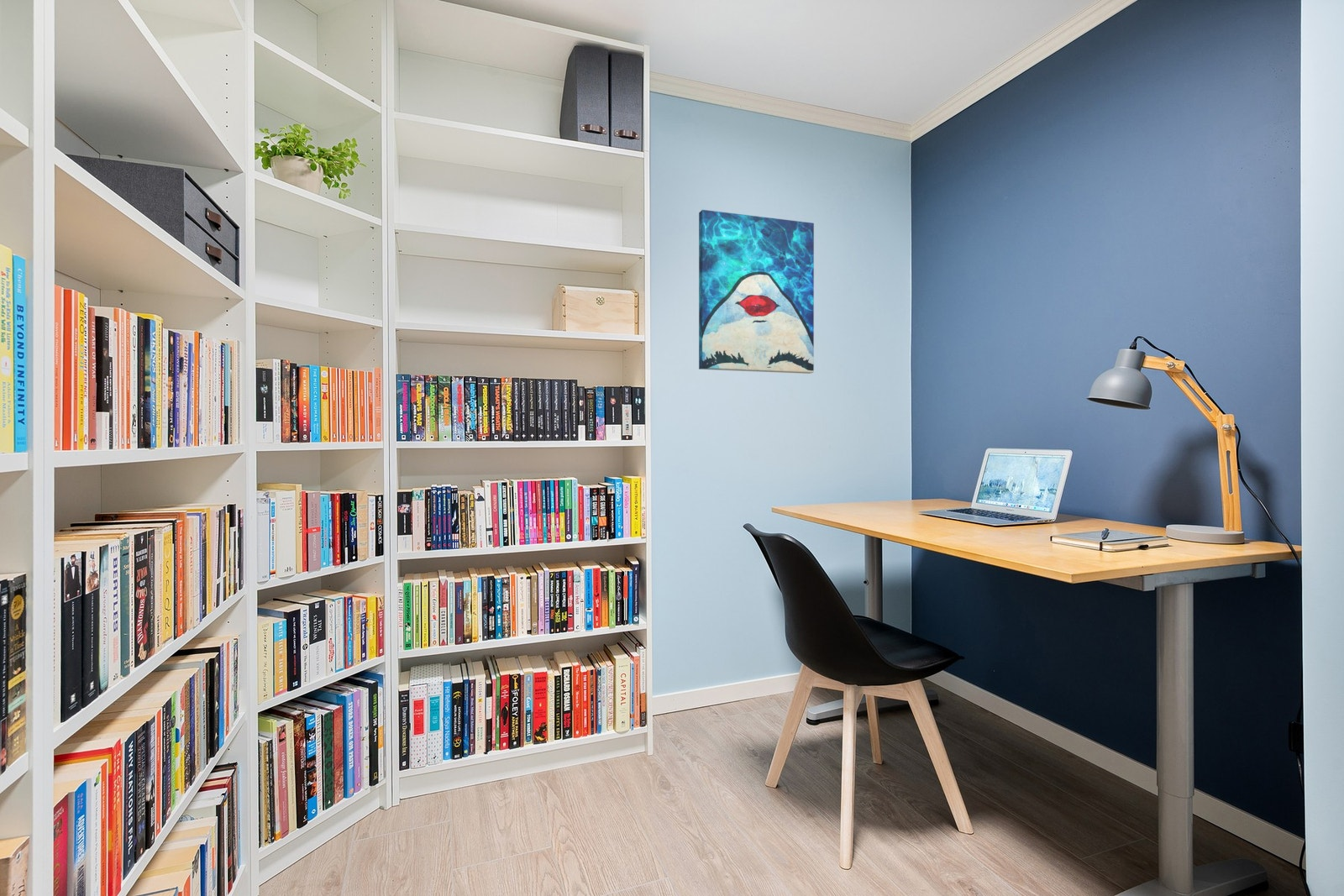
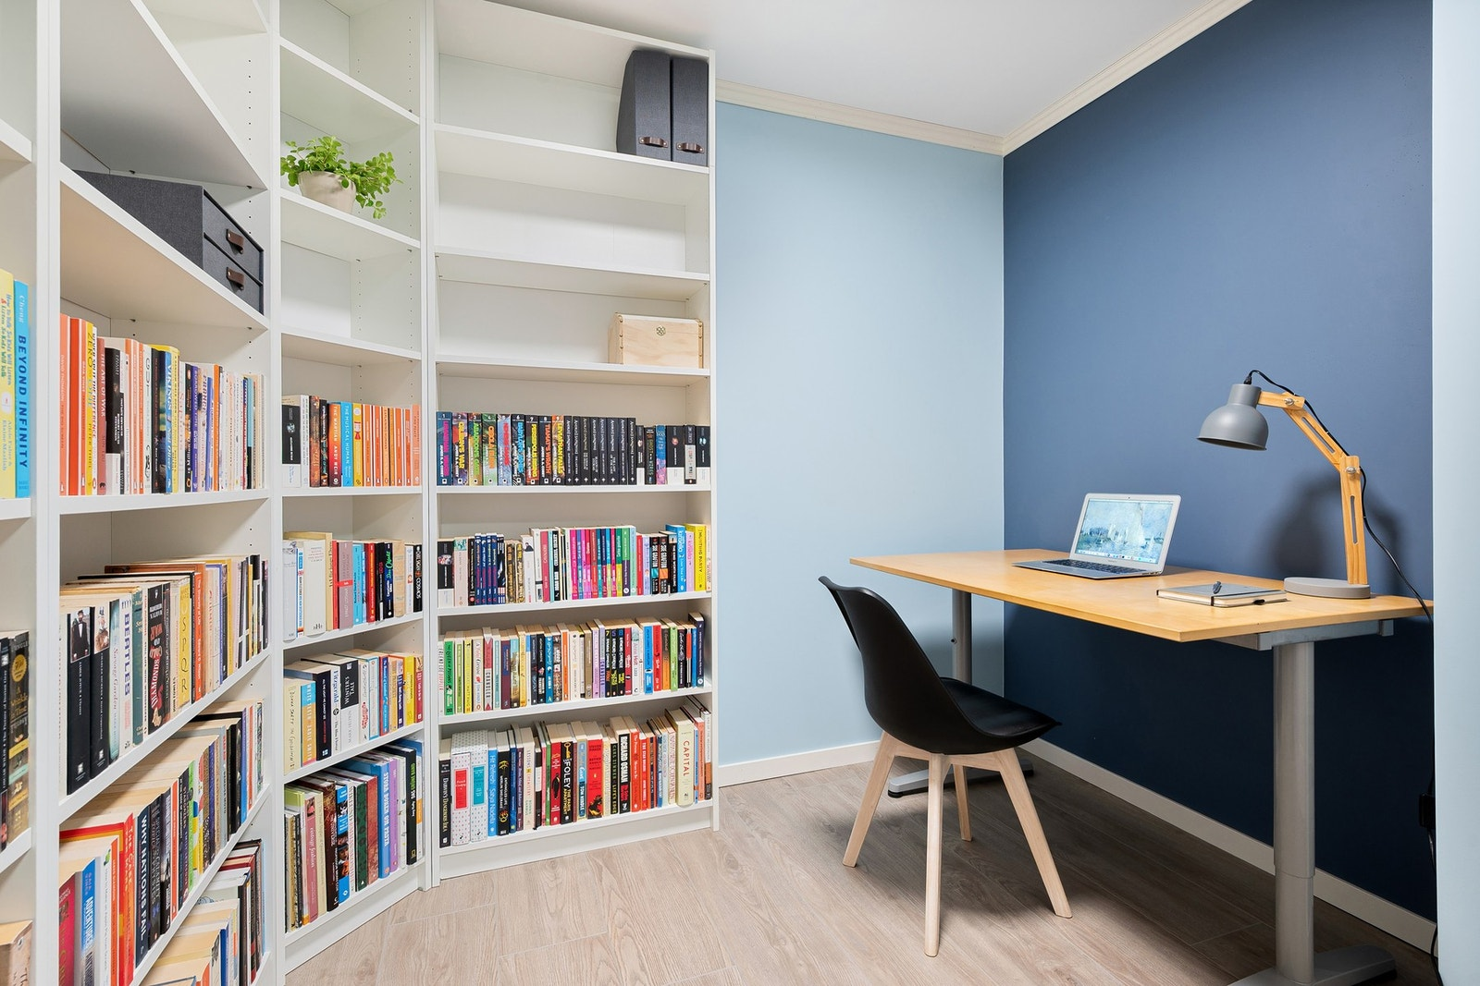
- wall art [698,209,815,375]
